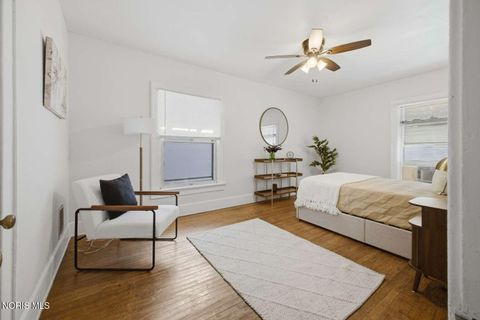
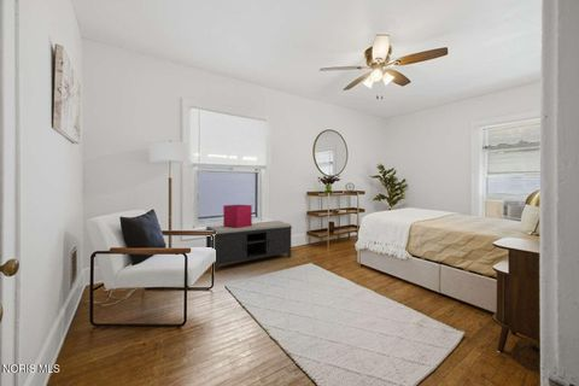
+ bench [205,220,293,273]
+ storage bin [222,204,253,228]
